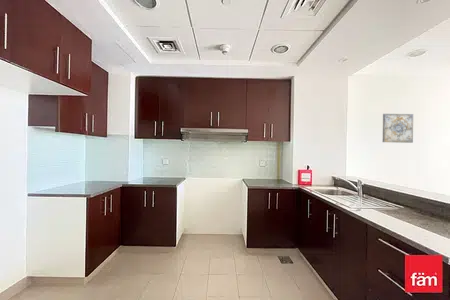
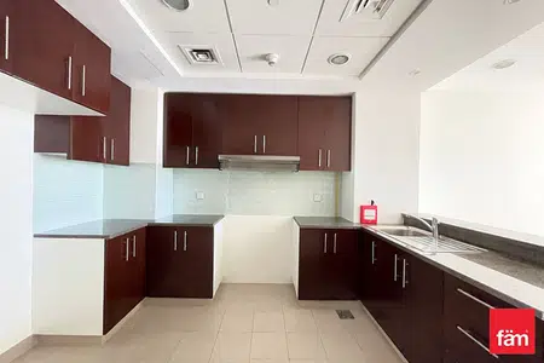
- wall art [382,113,414,144]
